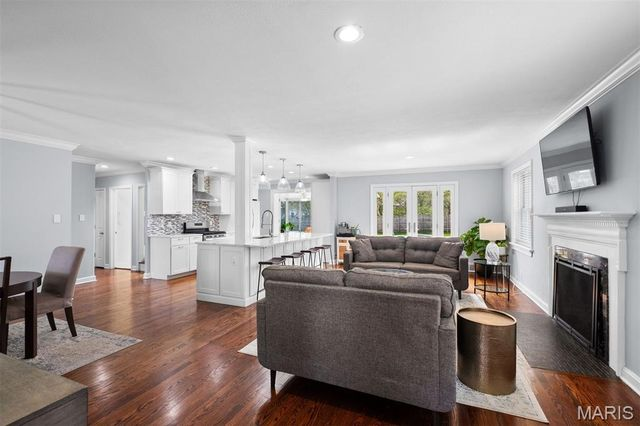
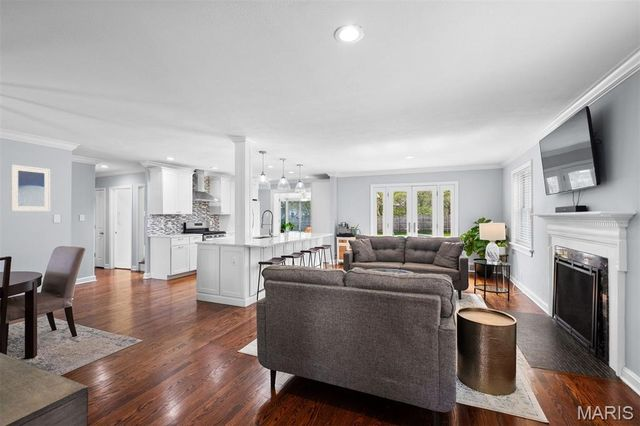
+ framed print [10,164,51,212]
